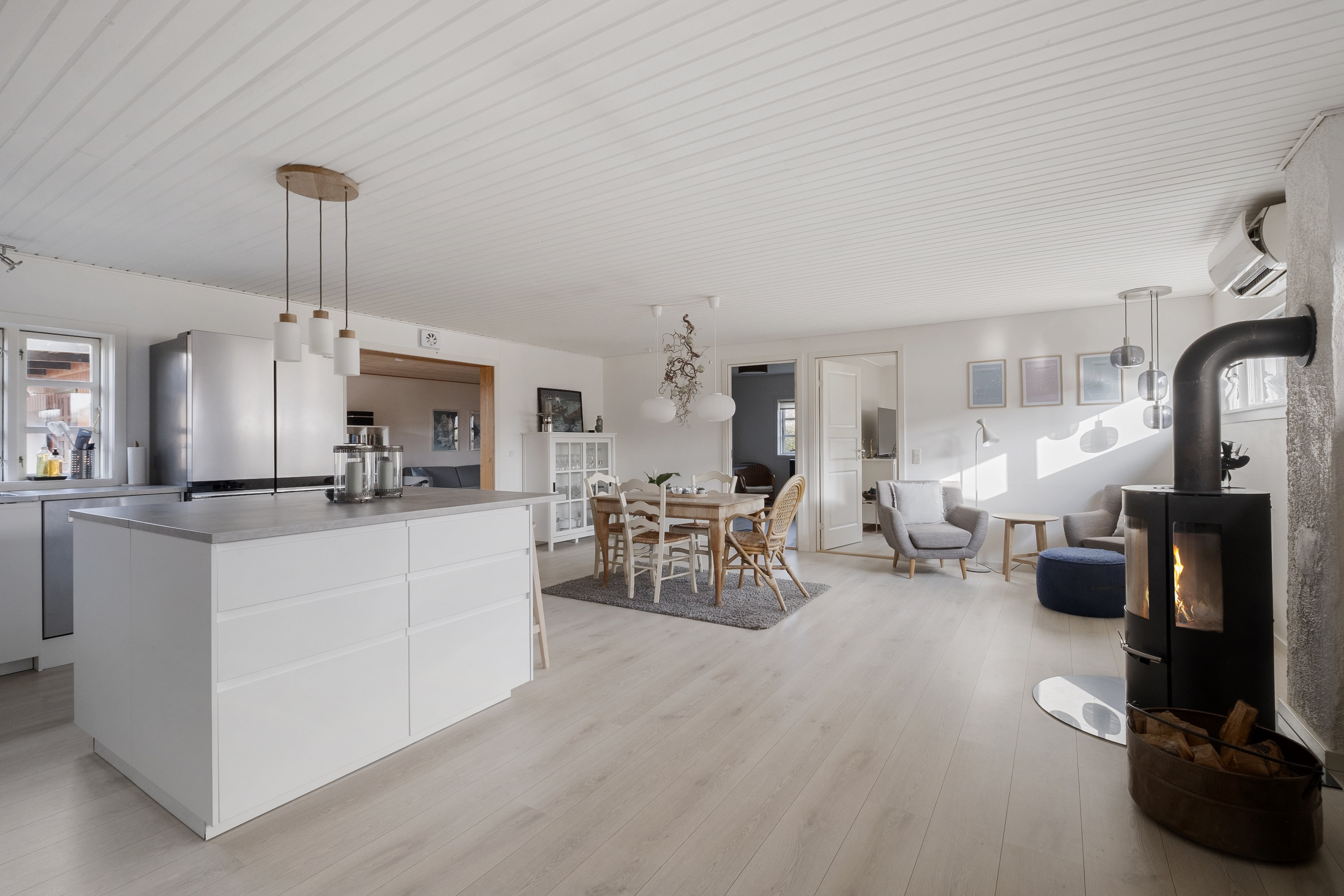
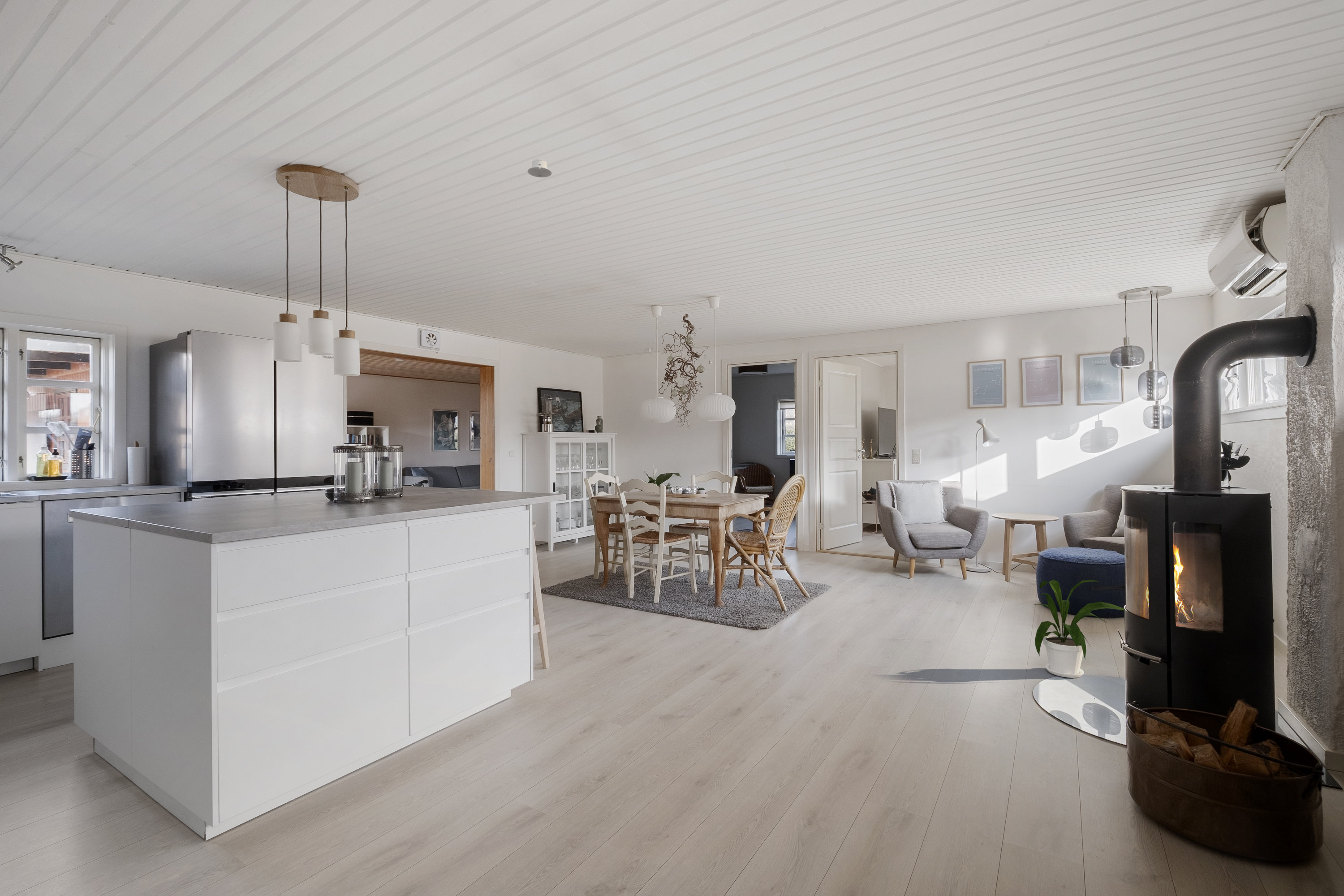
+ recessed light [527,159,552,178]
+ house plant [1034,579,1125,678]
